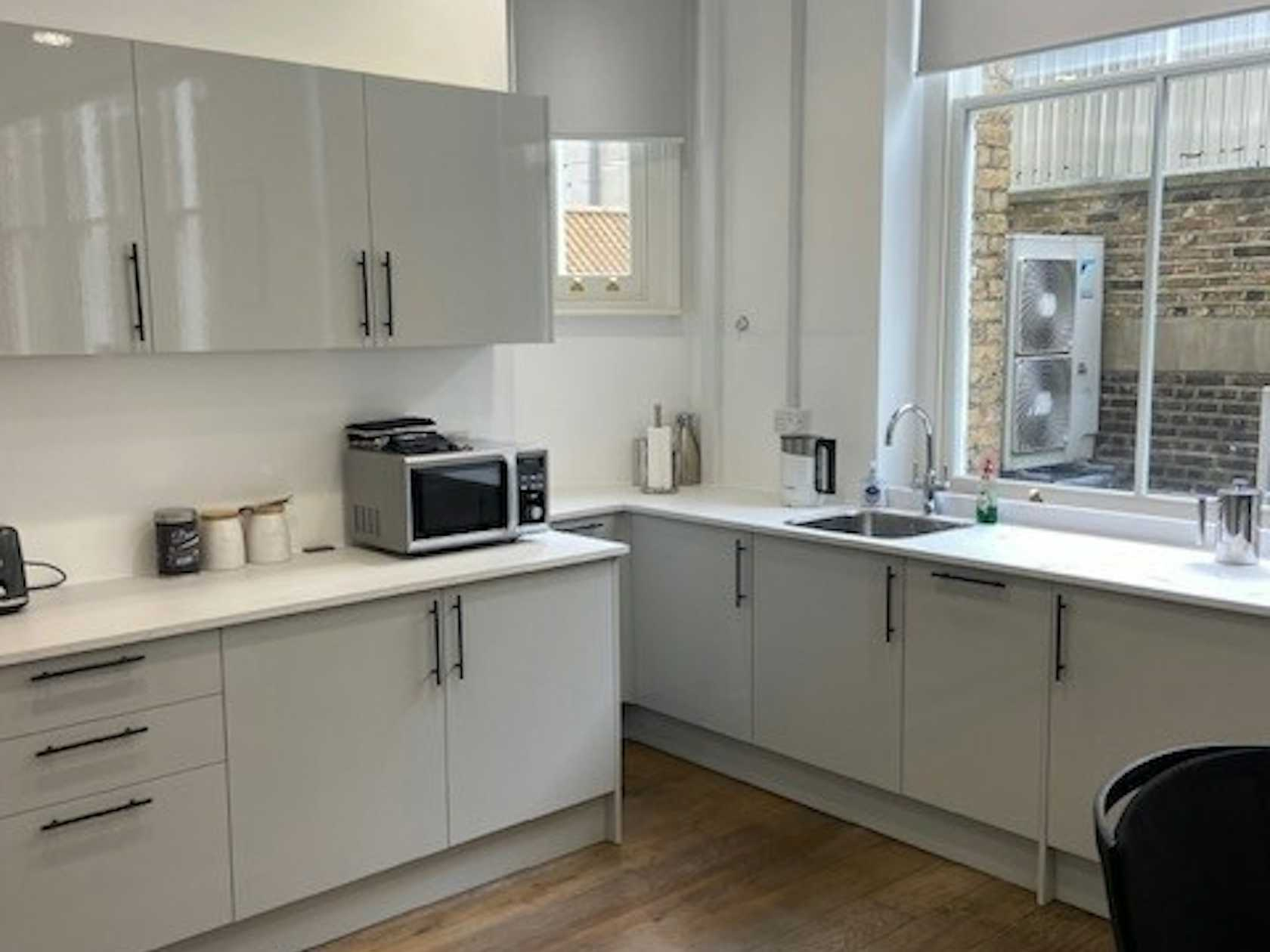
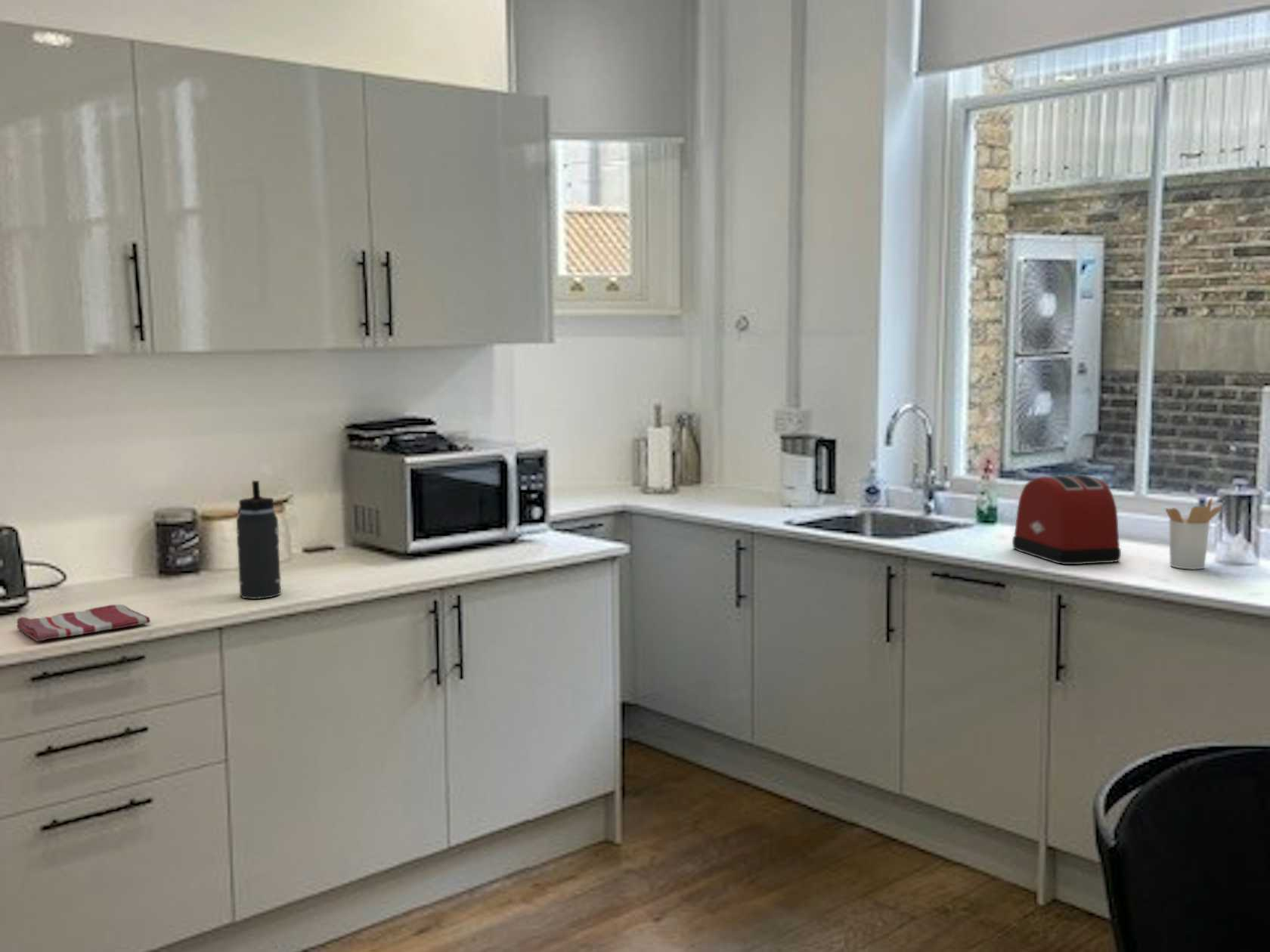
+ toaster [1011,474,1122,565]
+ utensil holder [1165,497,1222,570]
+ thermos bottle [235,480,282,600]
+ dish towel [16,604,151,642]
